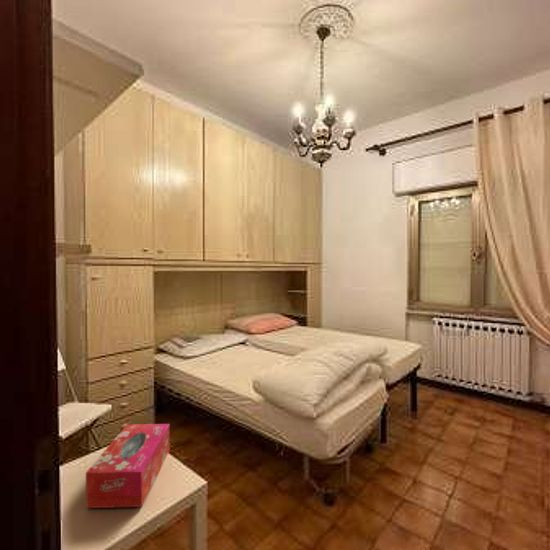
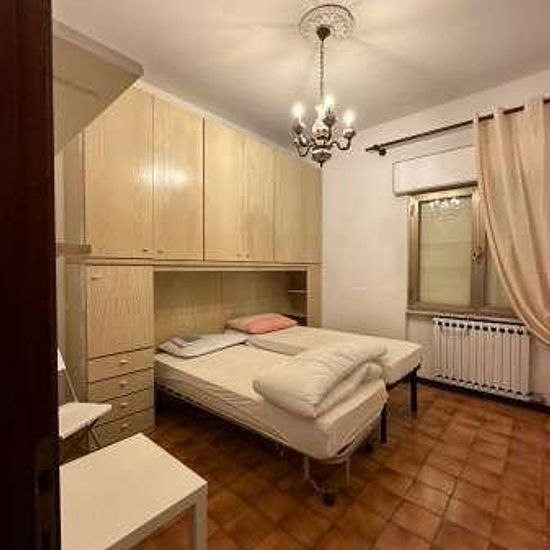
- tissue box [85,423,171,509]
